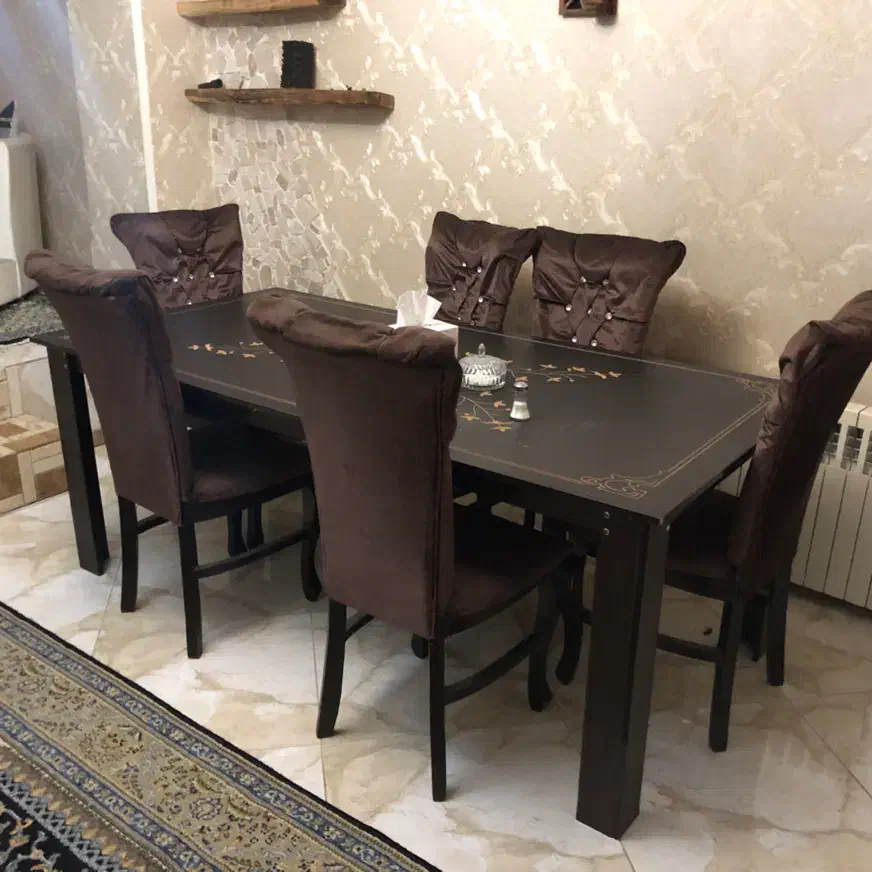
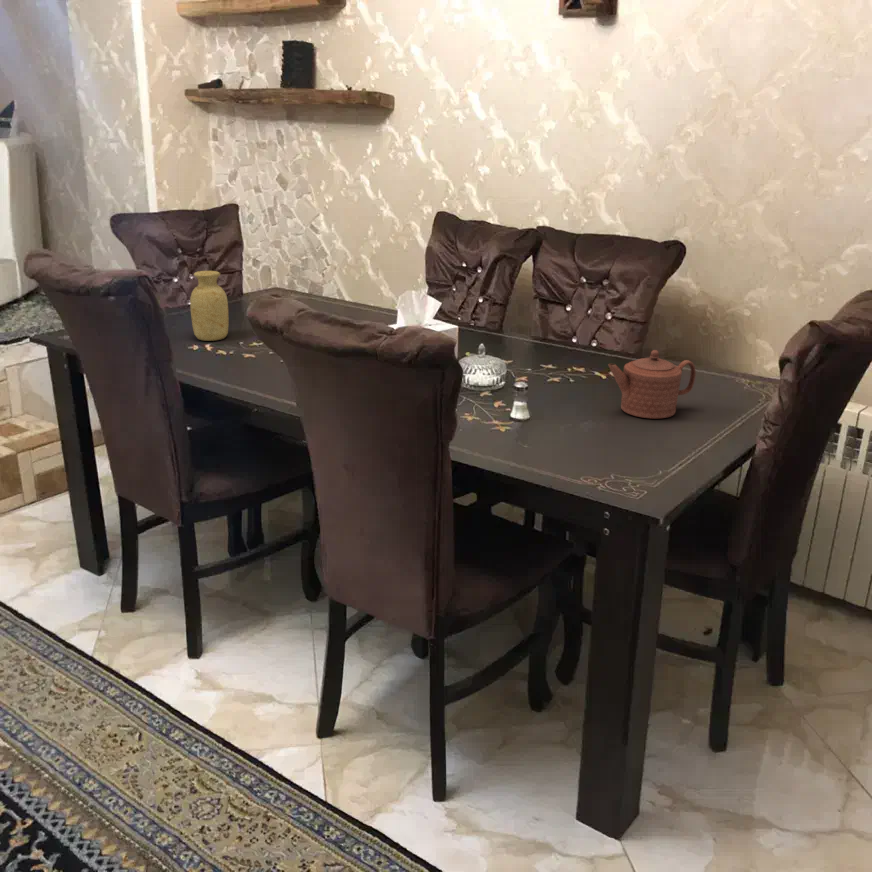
+ teapot [607,349,697,419]
+ vase [189,270,229,342]
